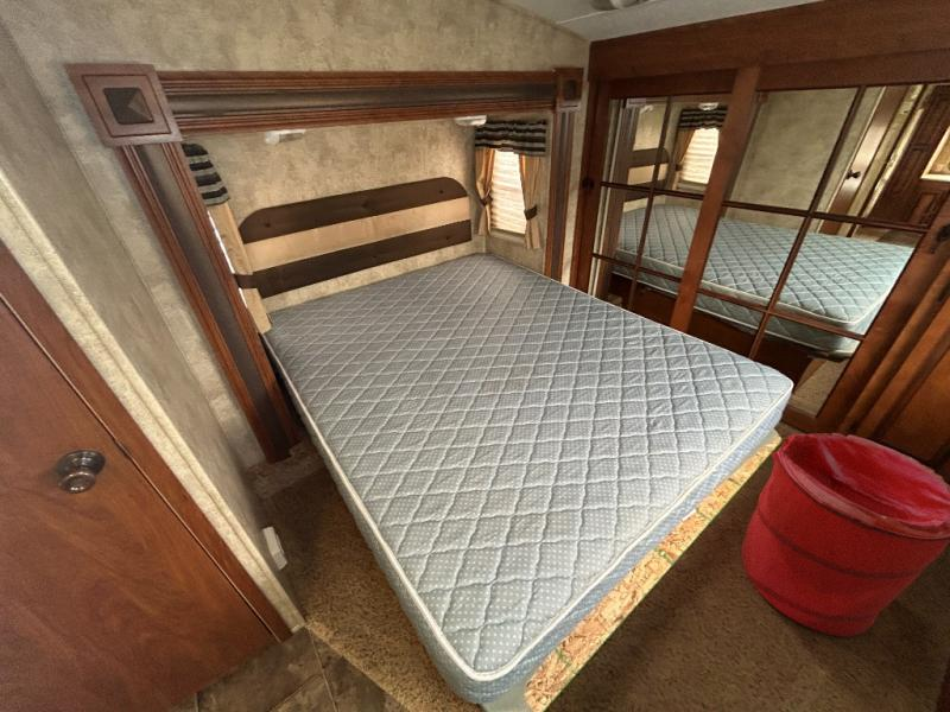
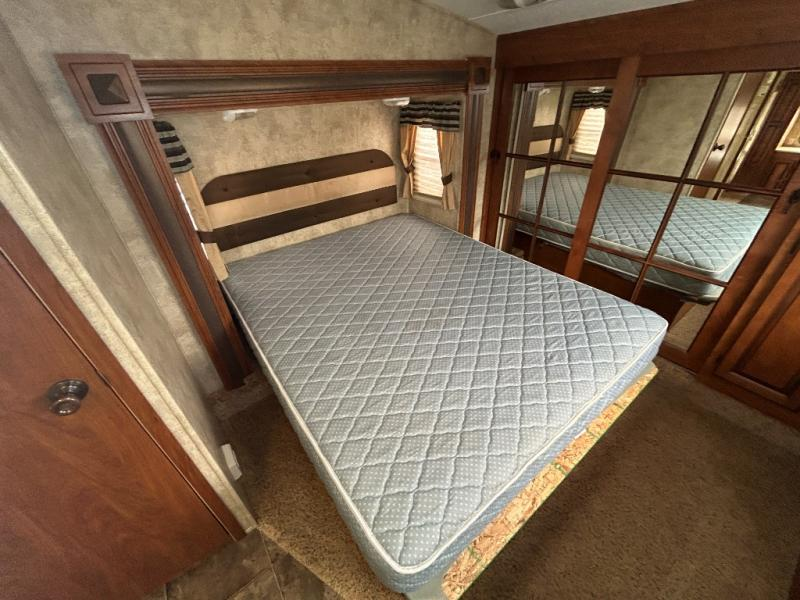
- laundry hamper [741,432,950,638]
